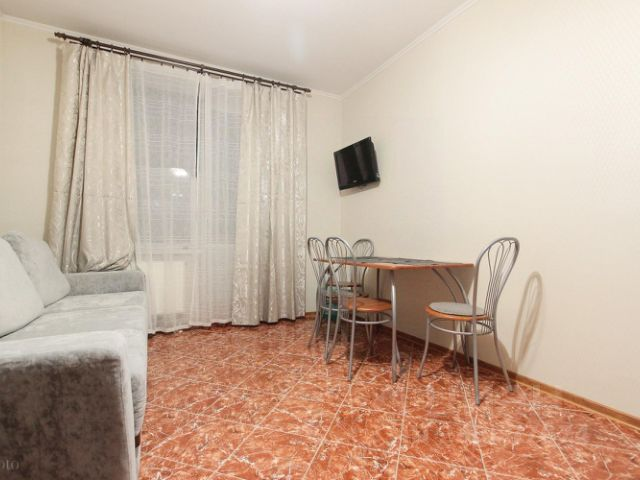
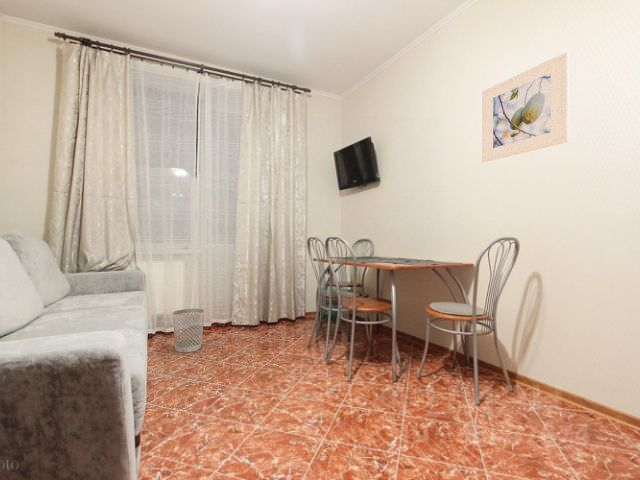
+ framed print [481,51,569,163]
+ wastebasket [172,308,206,353]
